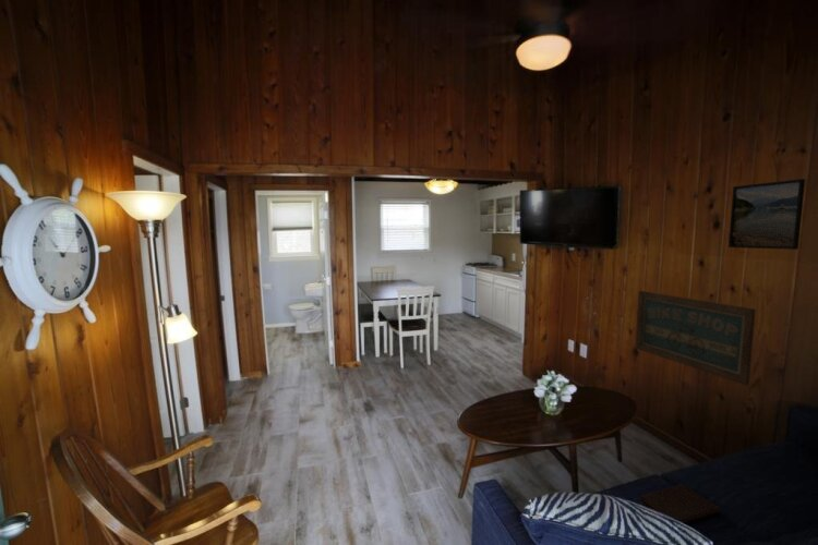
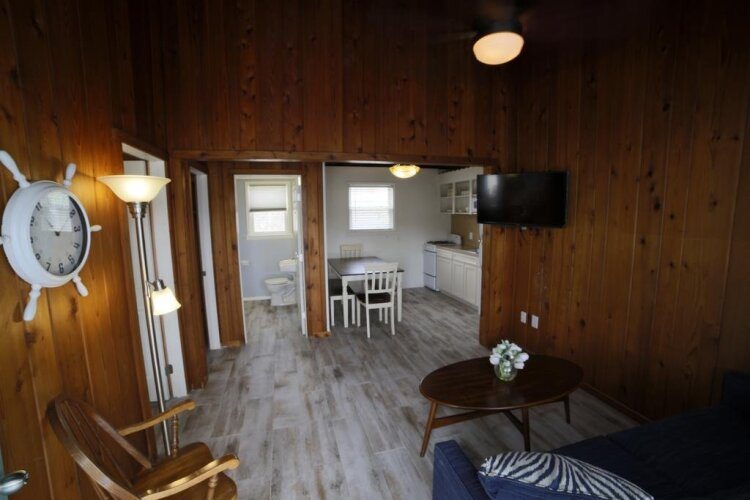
- wall art [635,290,757,386]
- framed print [727,178,806,251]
- book [640,483,720,524]
